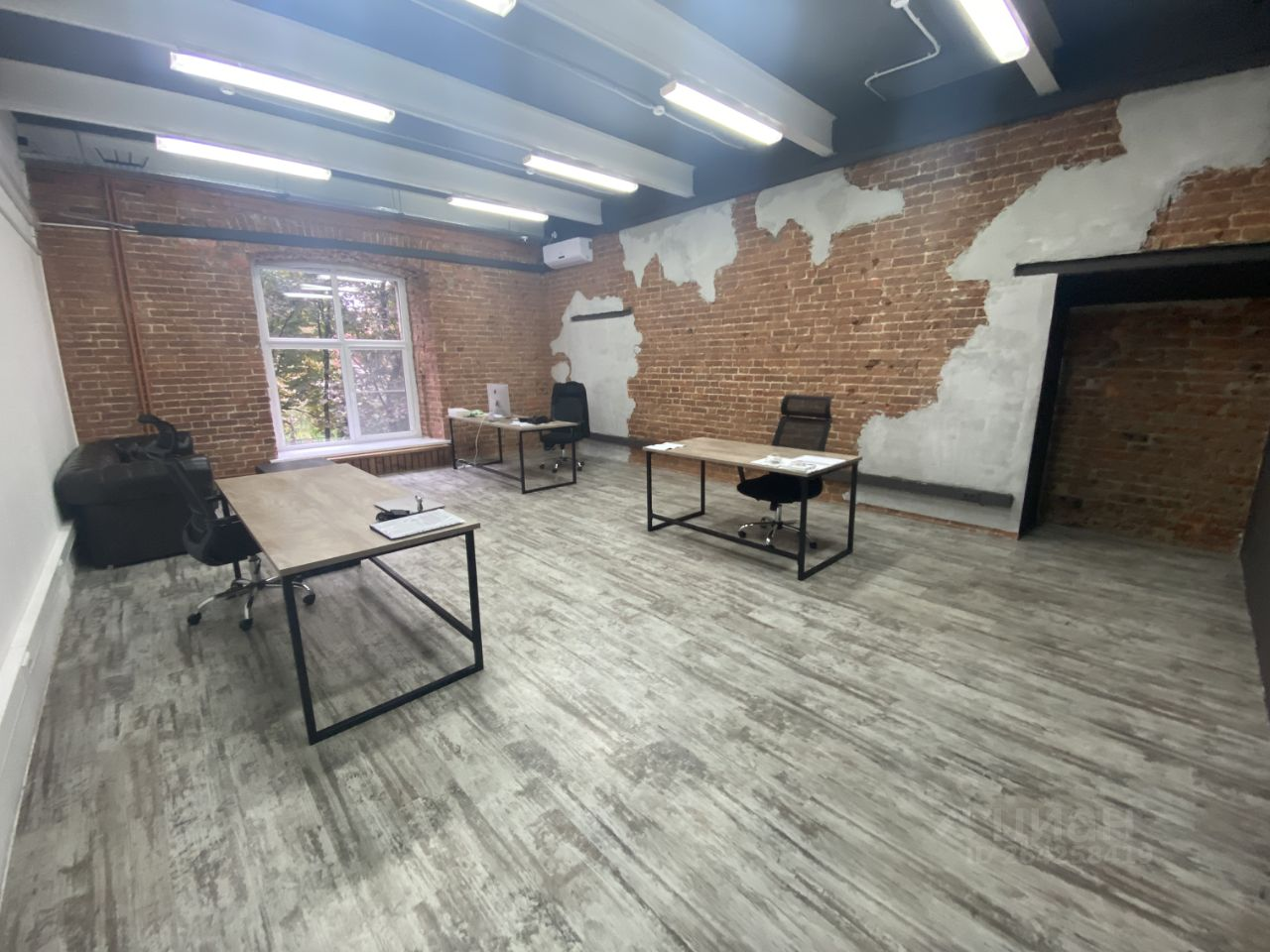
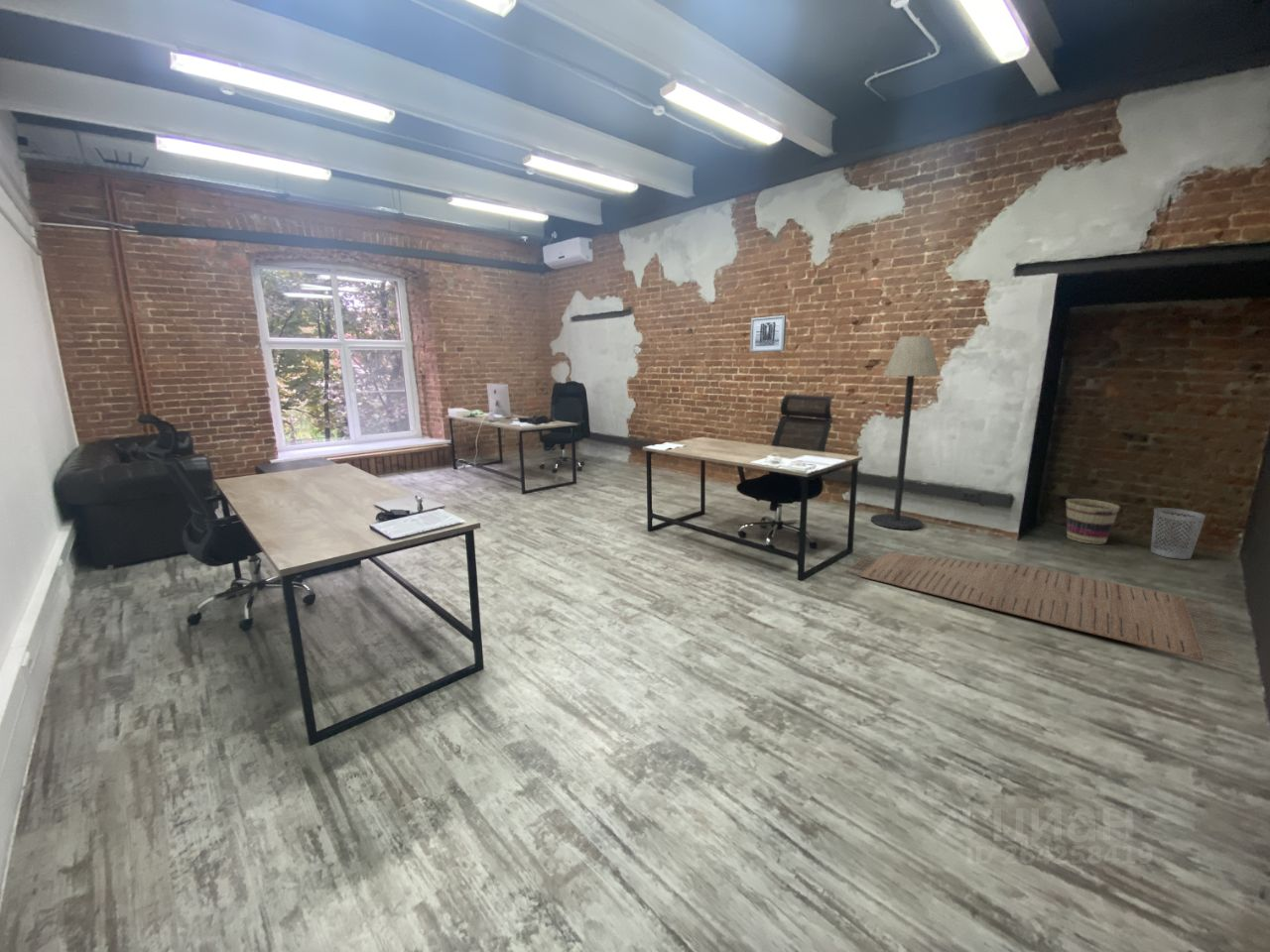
+ rug [843,551,1241,671]
+ wastebasket [1150,507,1207,560]
+ floor lamp [870,335,942,531]
+ wall art [749,314,787,353]
+ basket [1065,498,1121,545]
